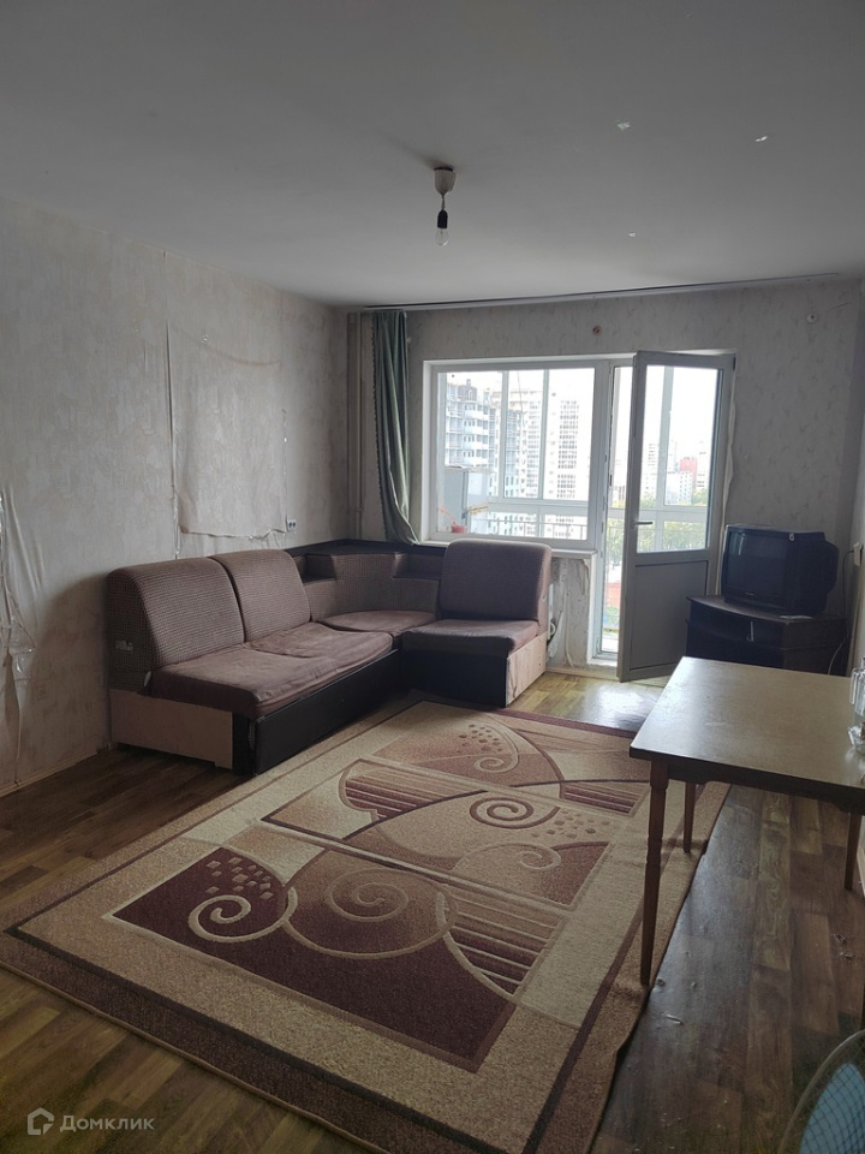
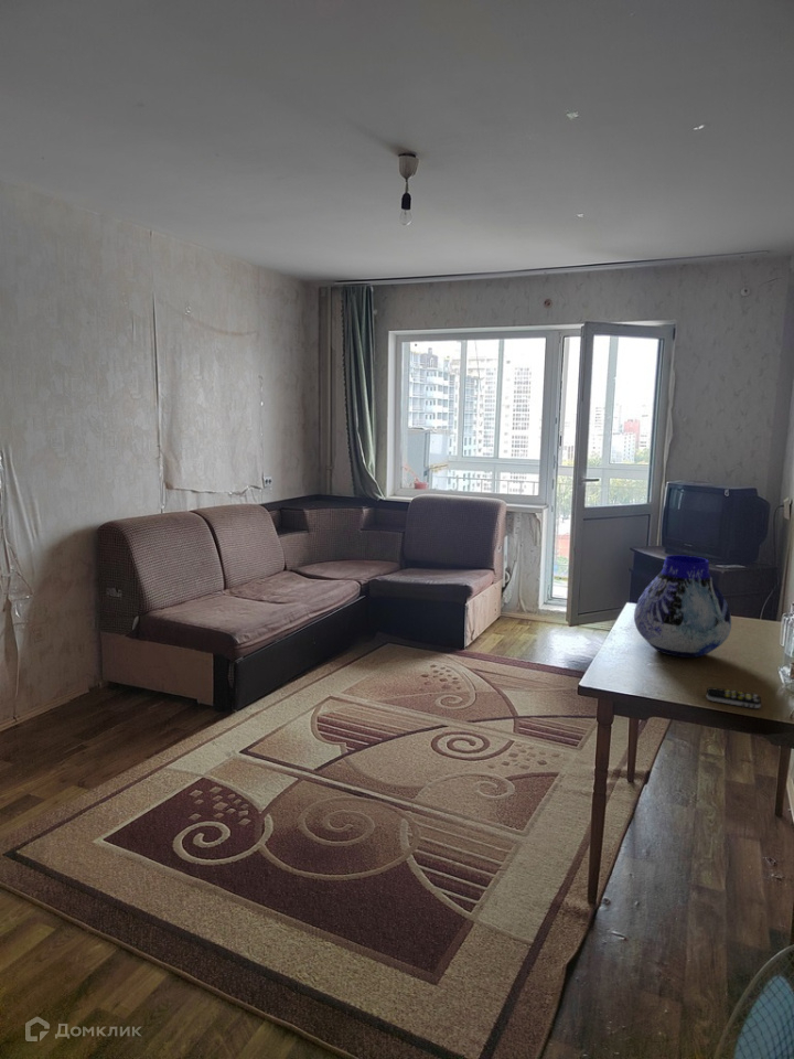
+ remote control [706,686,762,709]
+ vase [633,554,732,659]
